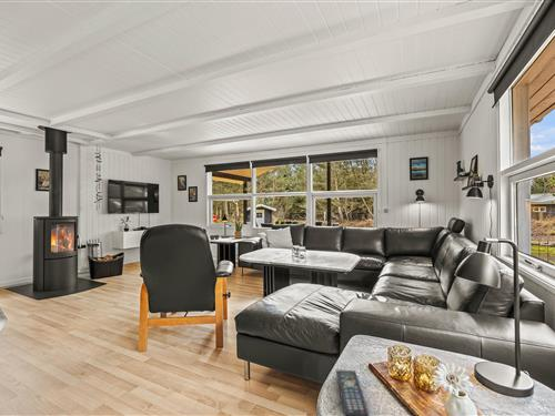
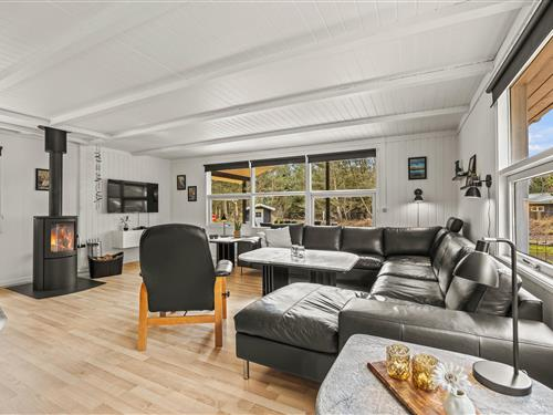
- remote control [334,369,370,416]
